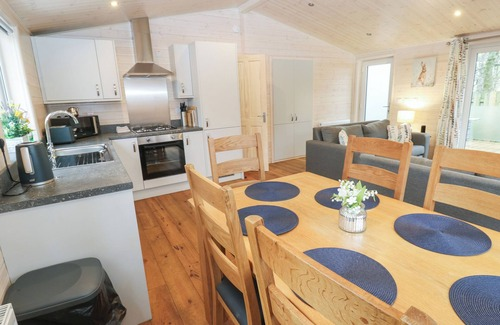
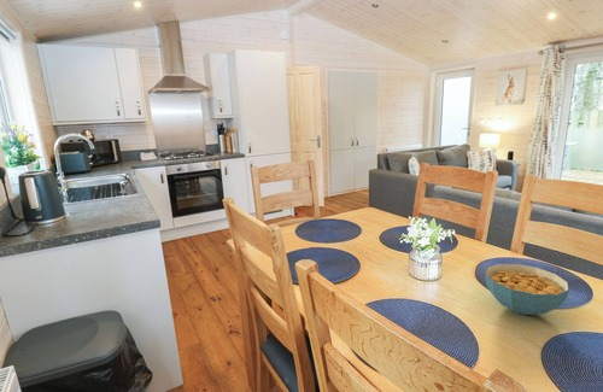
+ cereal bowl [484,263,570,316]
